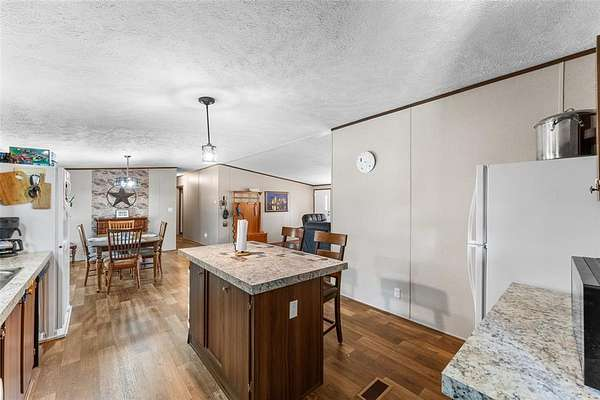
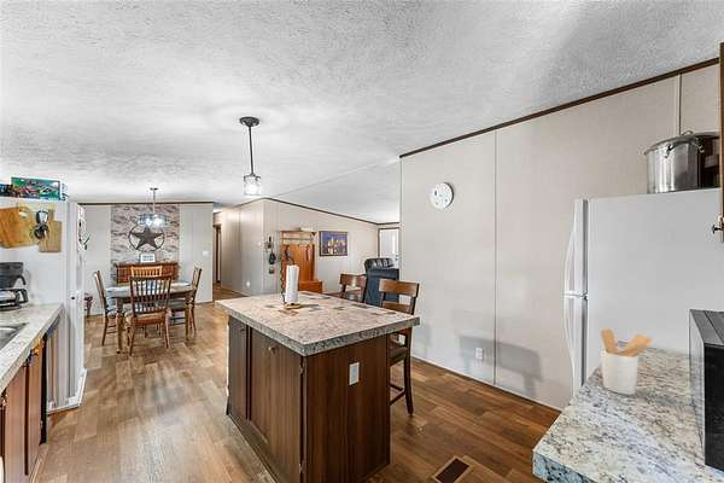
+ utensil holder [600,328,654,396]
